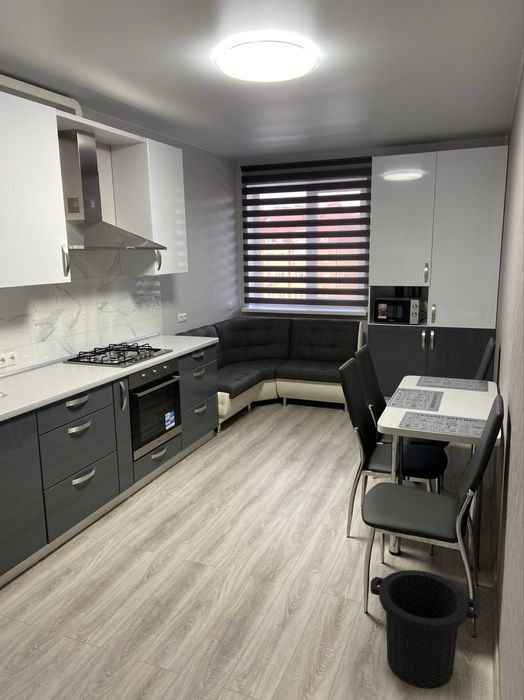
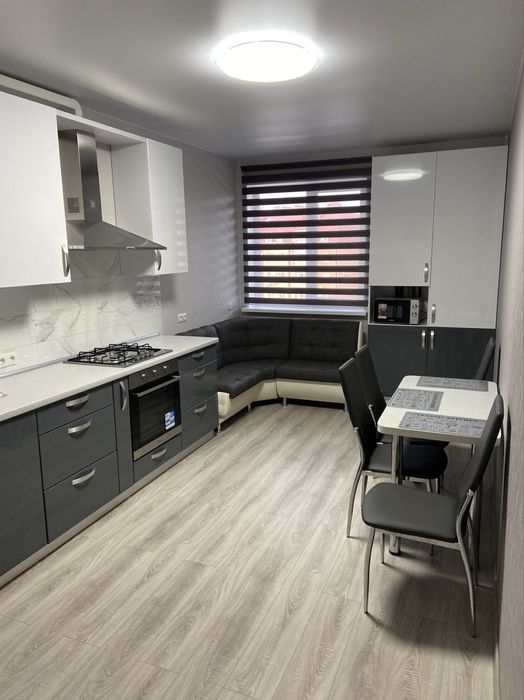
- trash can [369,569,482,689]
